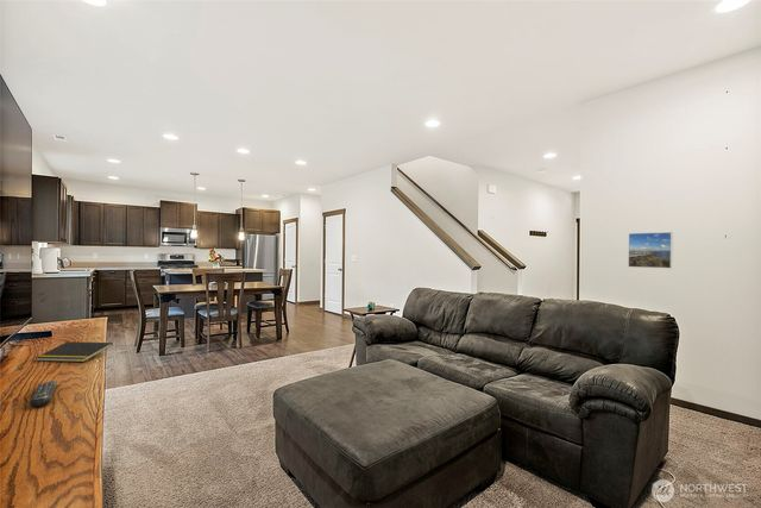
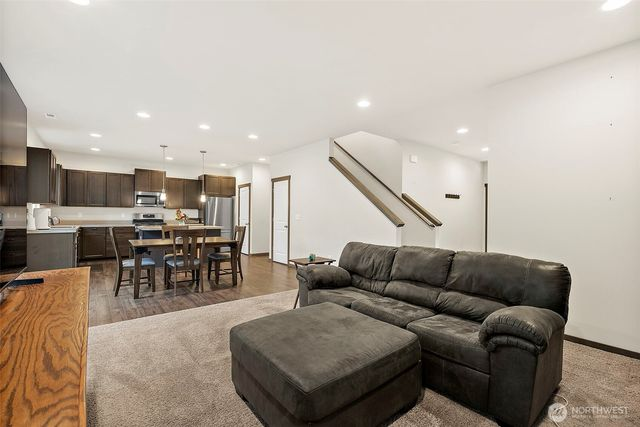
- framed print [627,231,673,270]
- remote control [29,380,58,408]
- notepad [34,340,114,363]
